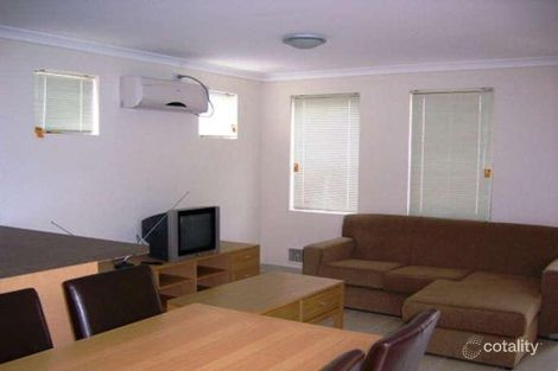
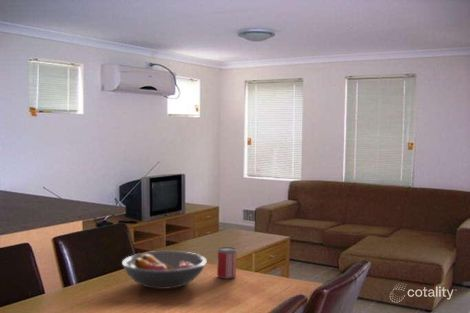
+ fruit bowl [121,250,208,290]
+ beer can [216,246,237,280]
